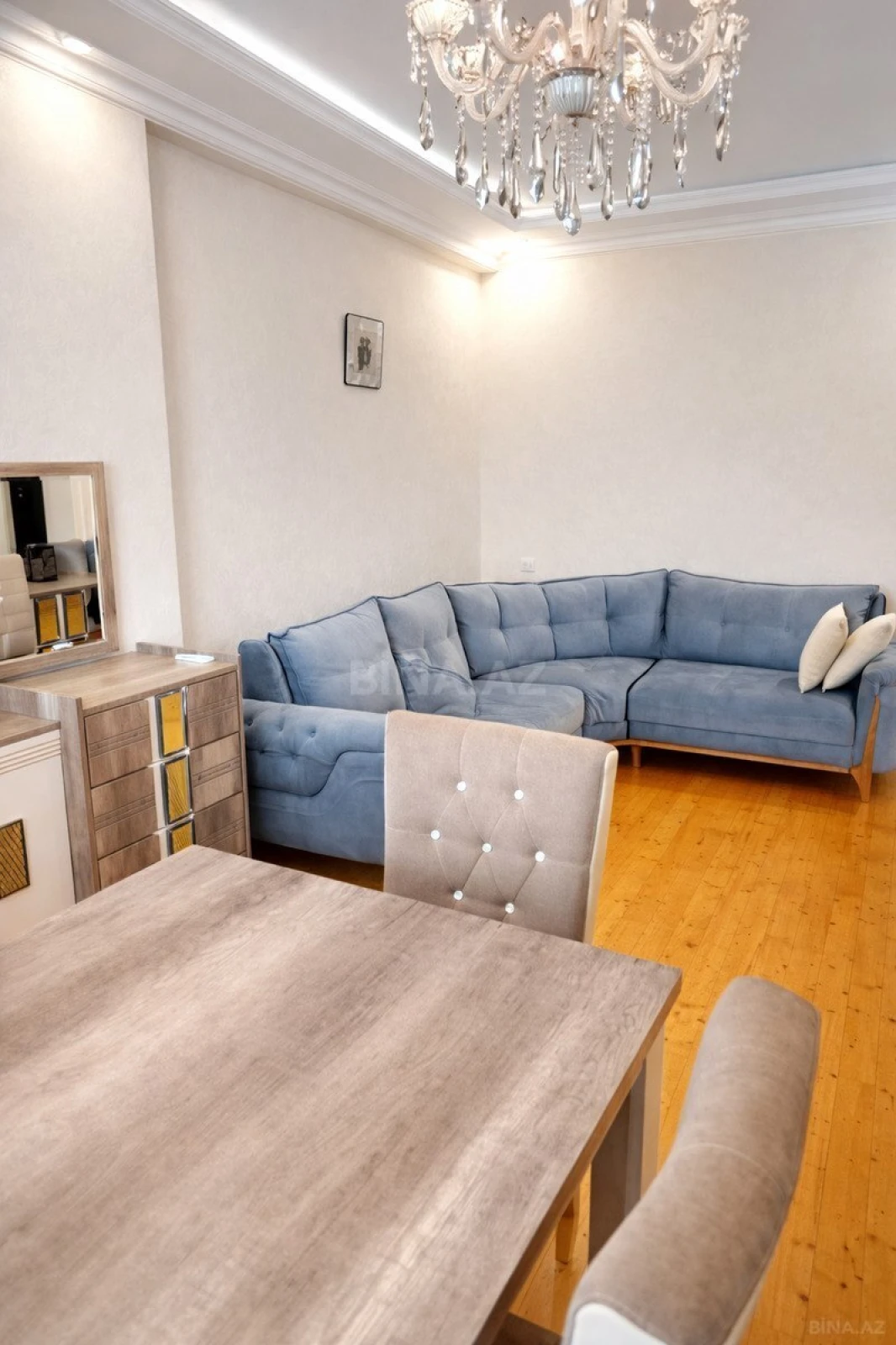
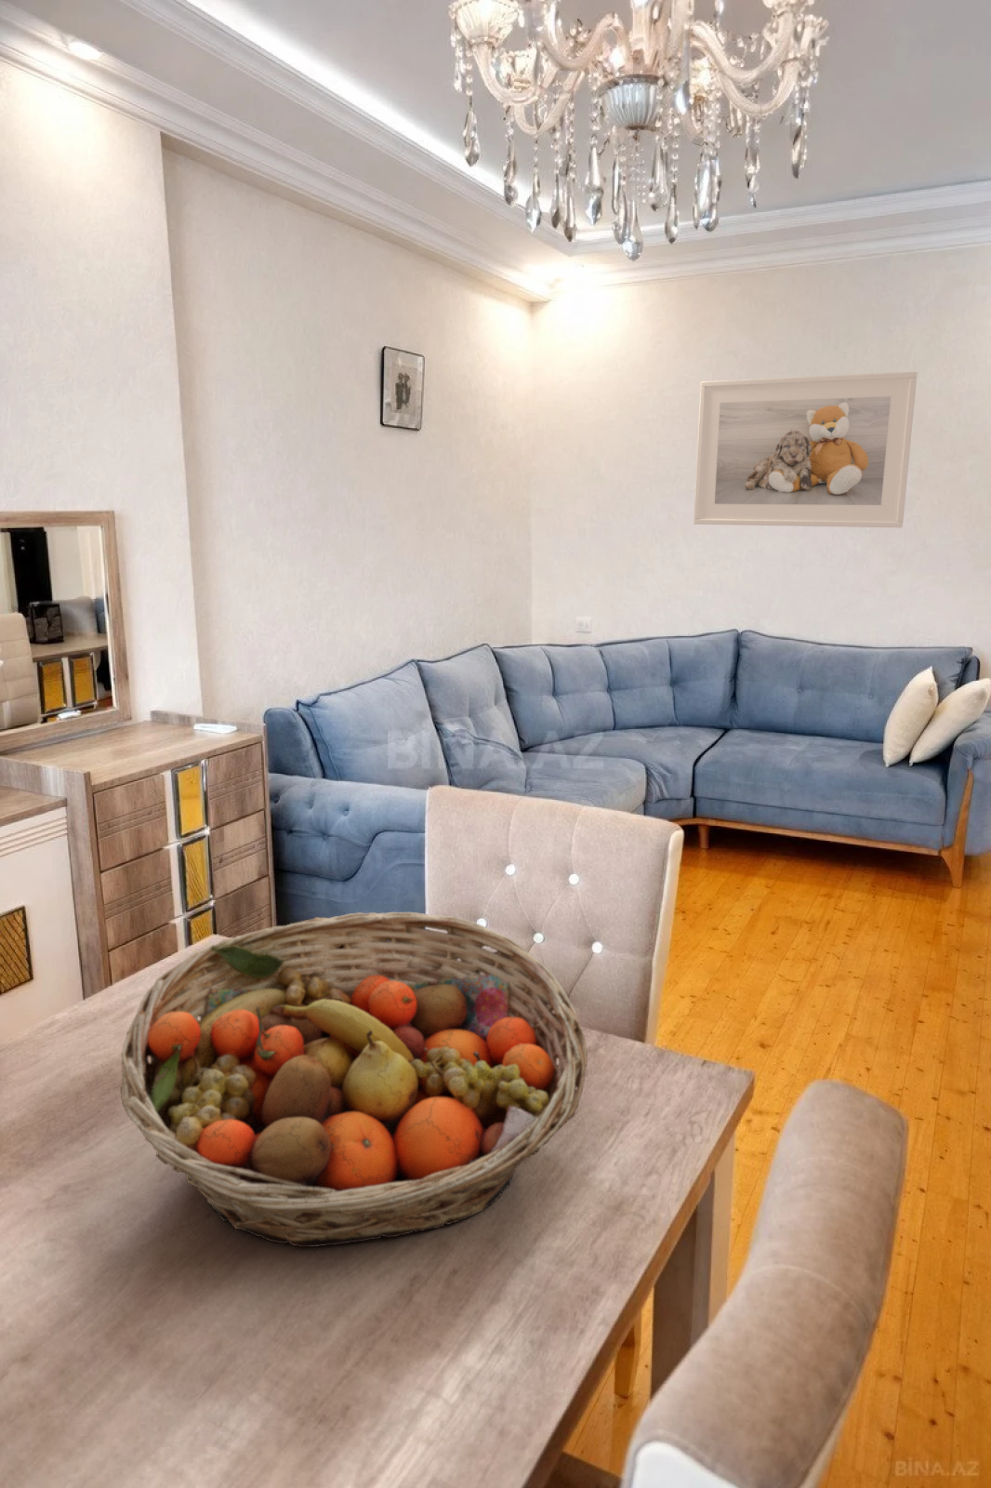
+ fruit basket [119,912,588,1248]
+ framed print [692,371,918,528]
